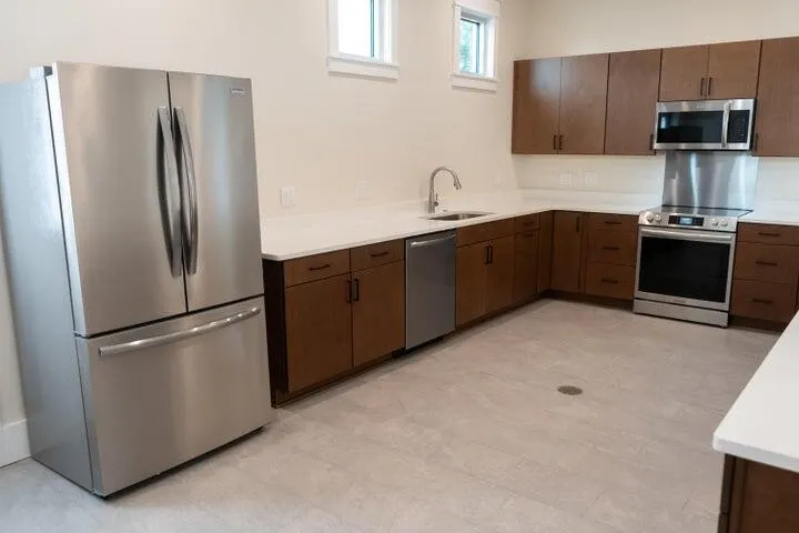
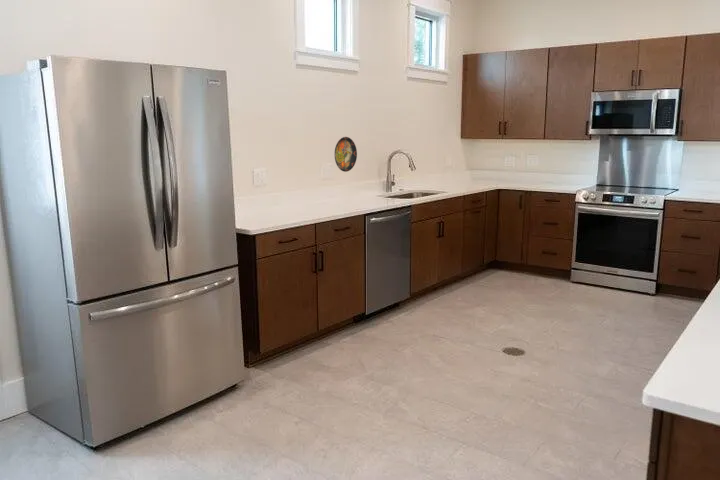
+ decorative plate [333,136,358,173]
